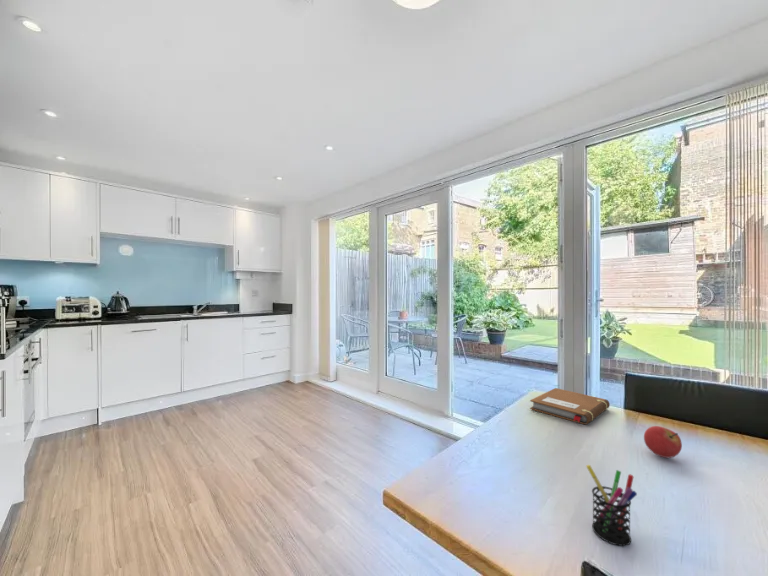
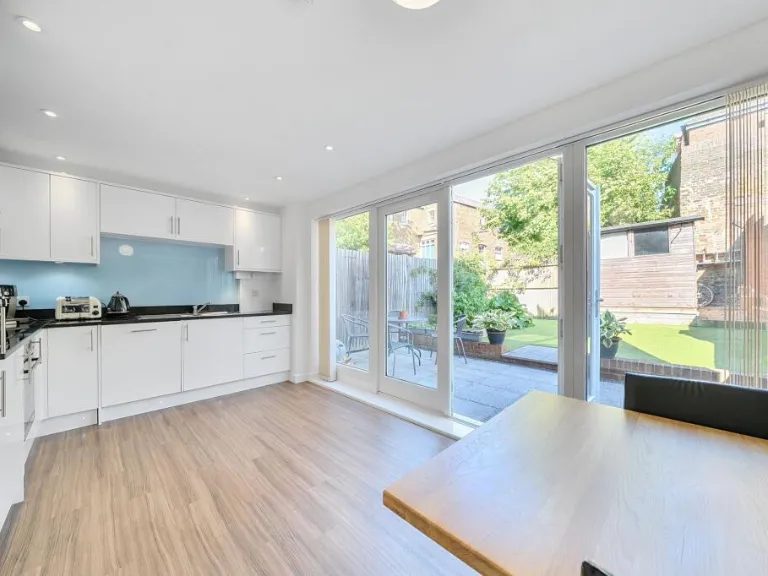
- notebook [529,387,611,425]
- fruit [643,425,683,459]
- pen holder [585,464,638,547]
